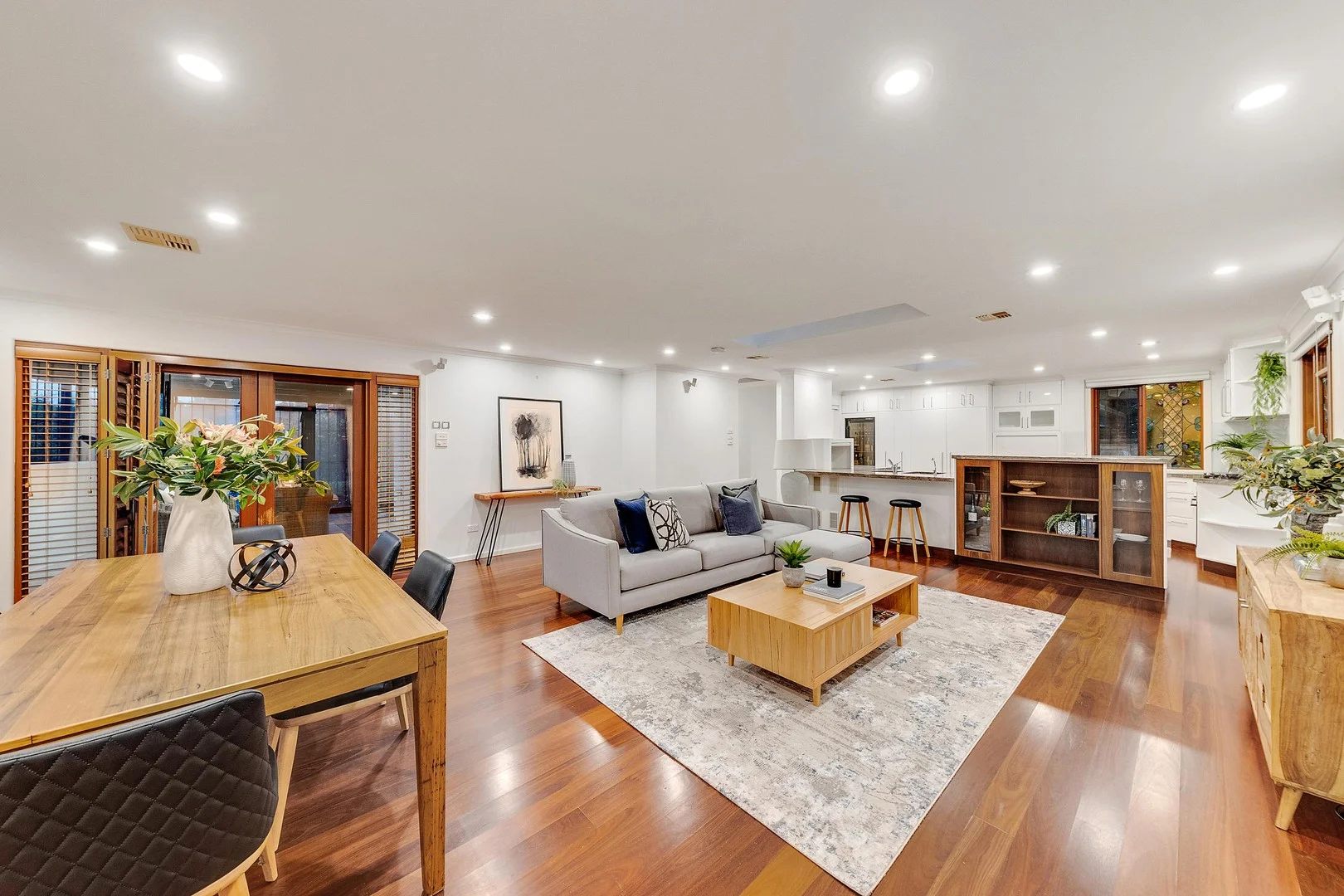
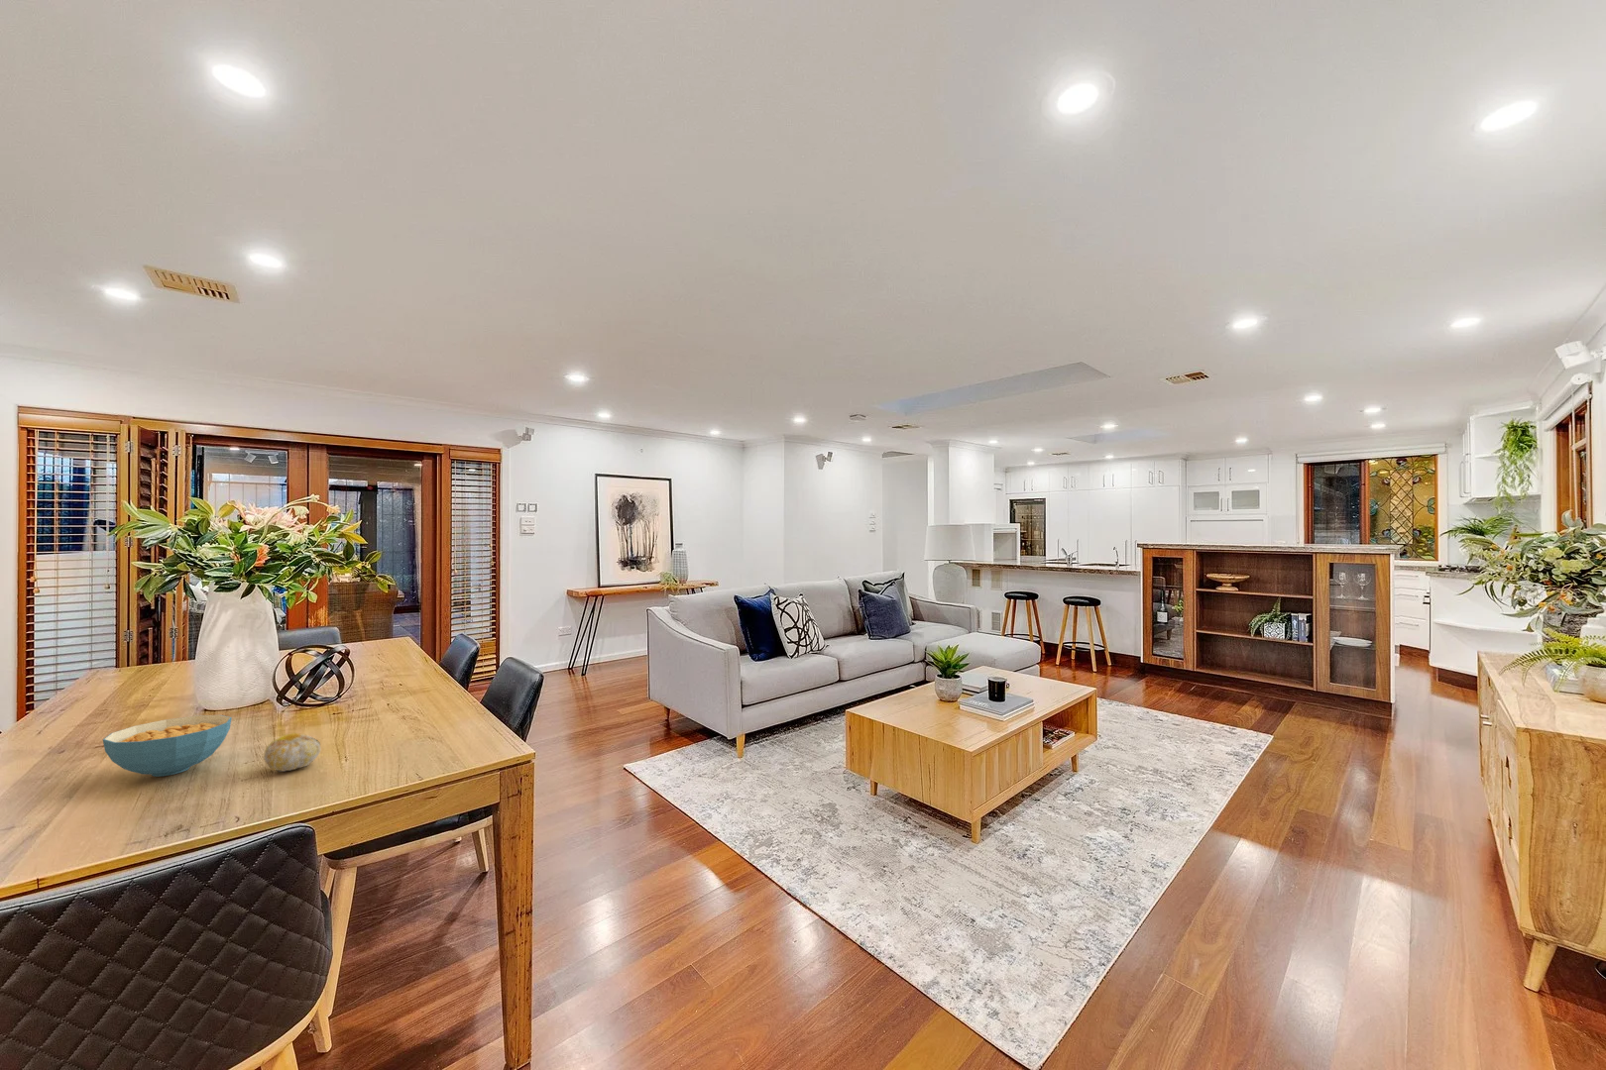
+ fruit [263,732,321,773]
+ cereal bowl [102,714,233,777]
